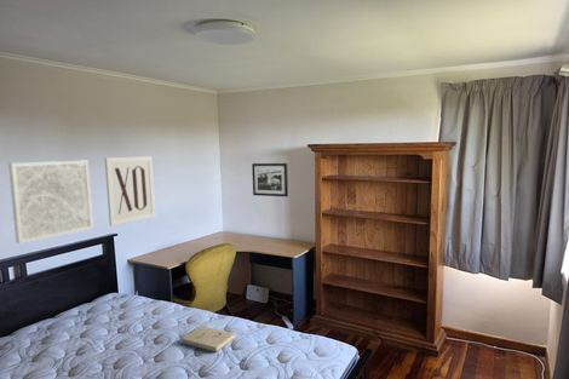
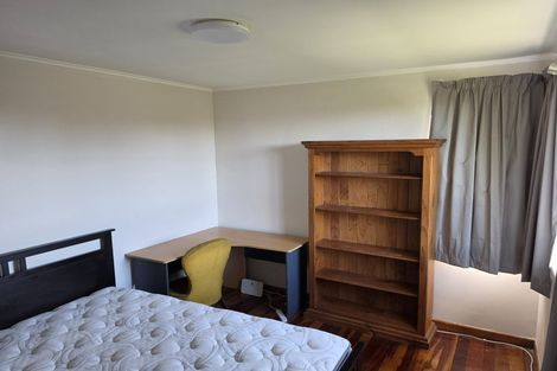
- picture frame [251,162,289,197]
- wall art [7,160,94,245]
- book [180,325,236,354]
- wall art [104,155,156,228]
